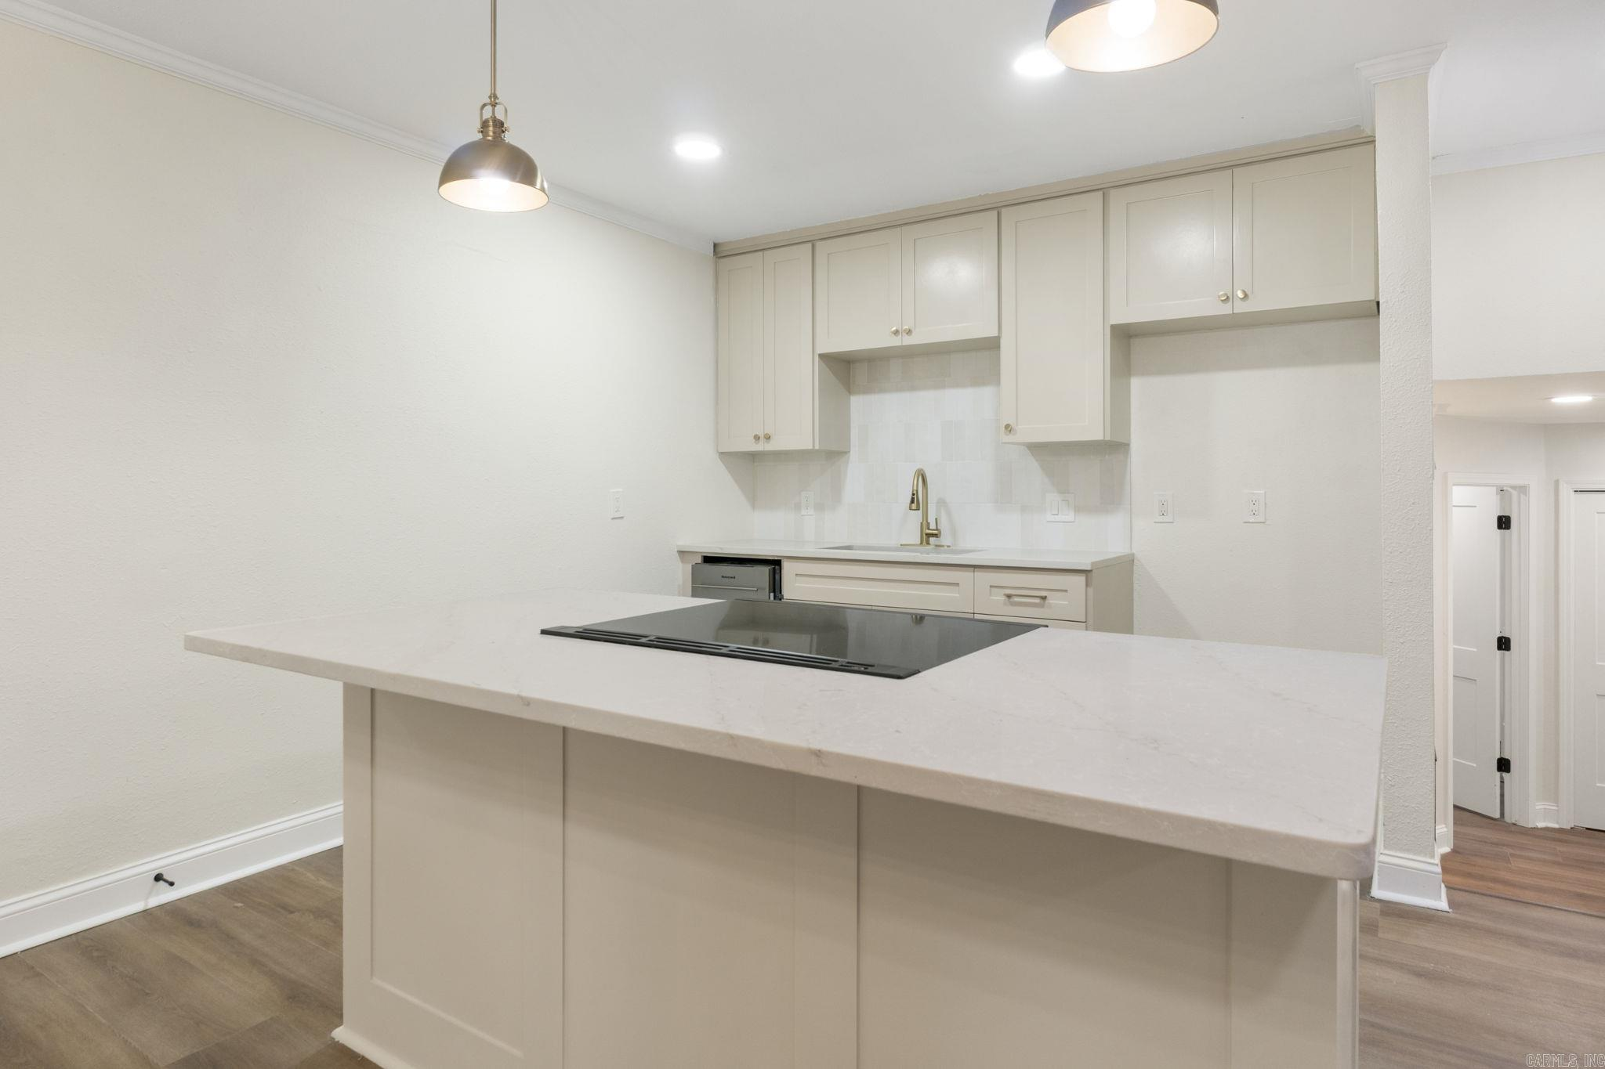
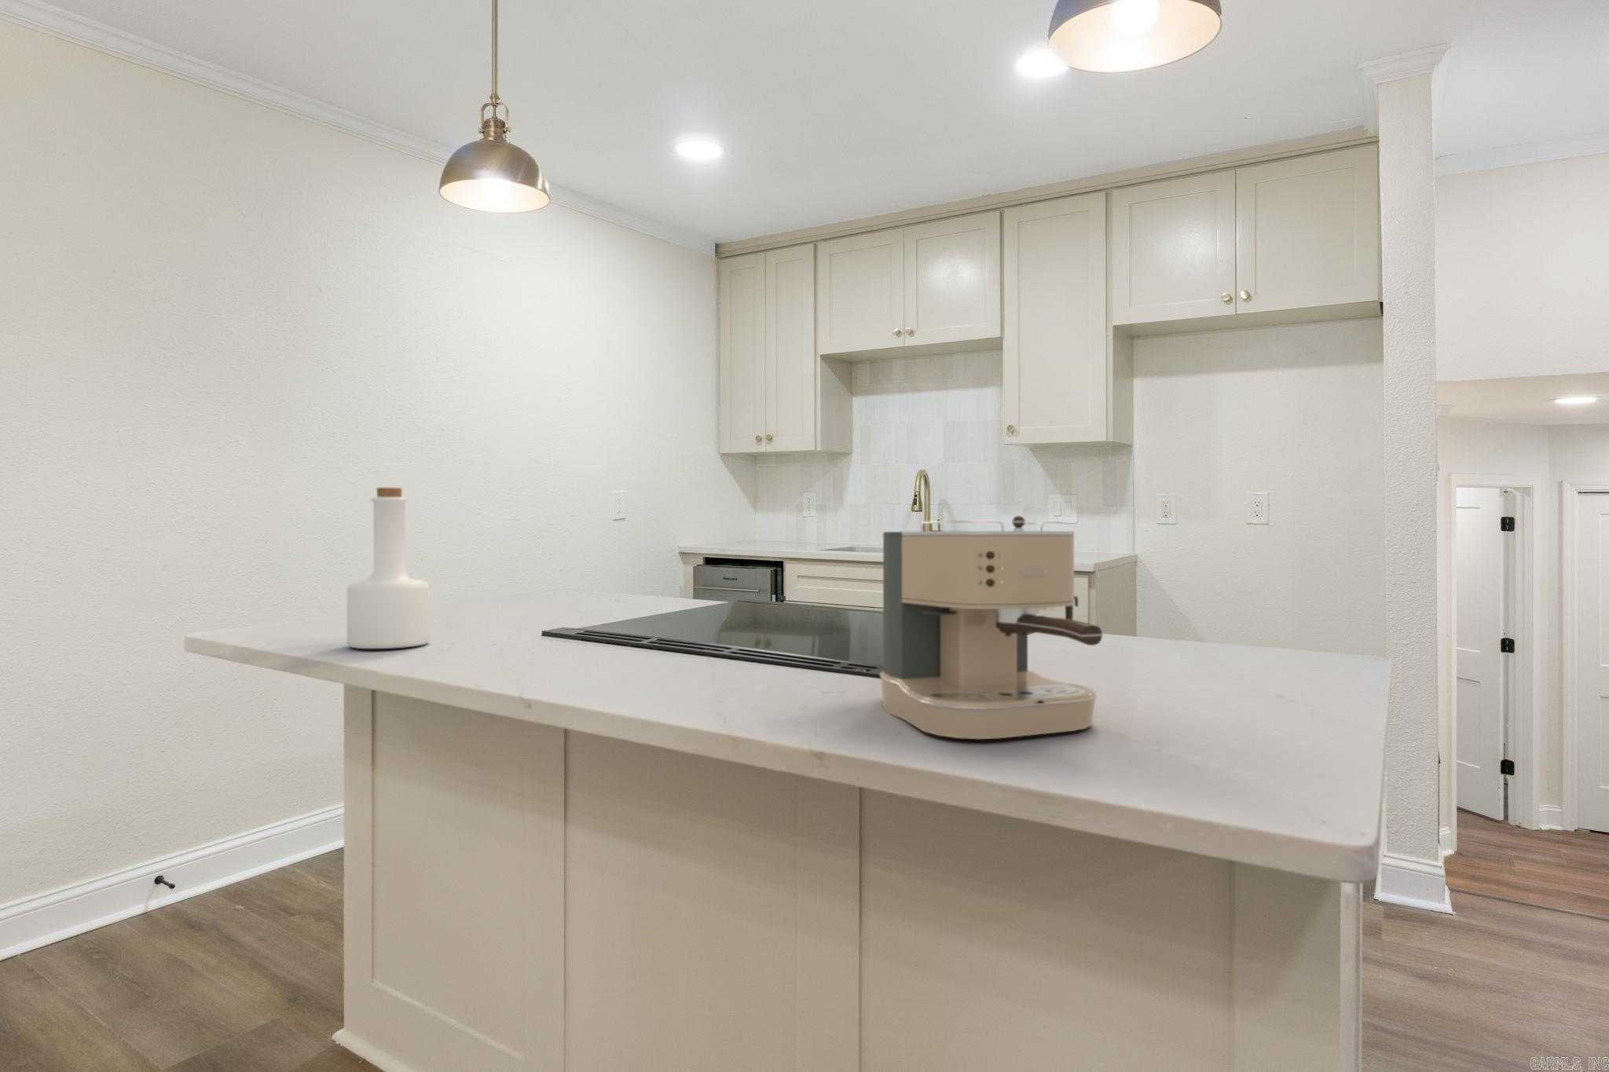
+ coffee maker [878,516,1104,739]
+ bottle [347,487,431,650]
